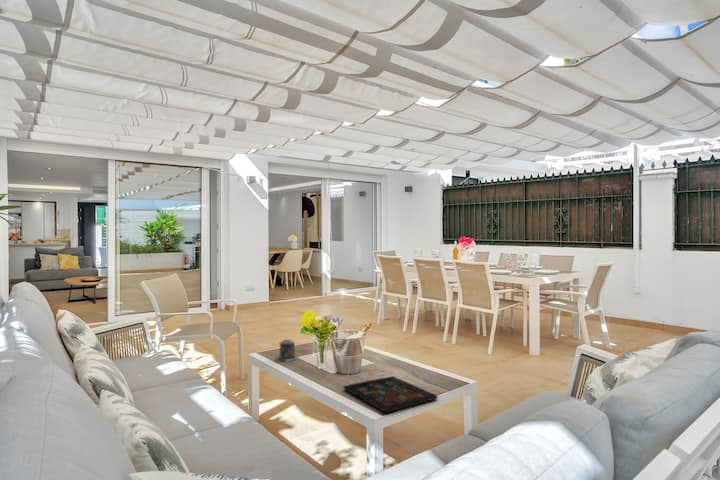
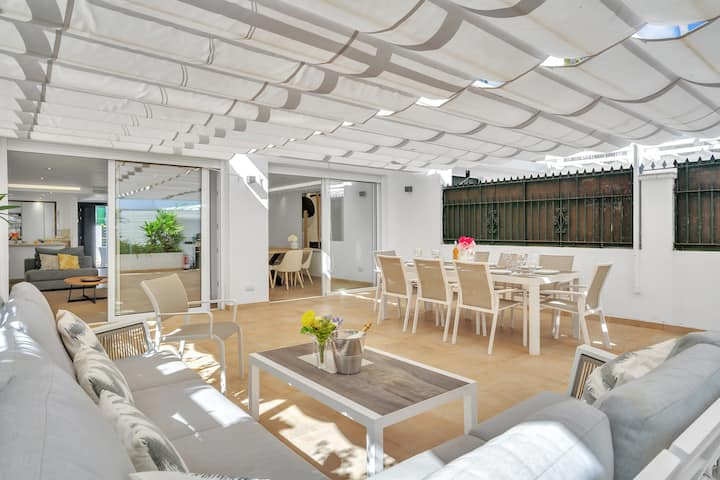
- candle [279,339,298,363]
- decorative tray [343,375,439,414]
